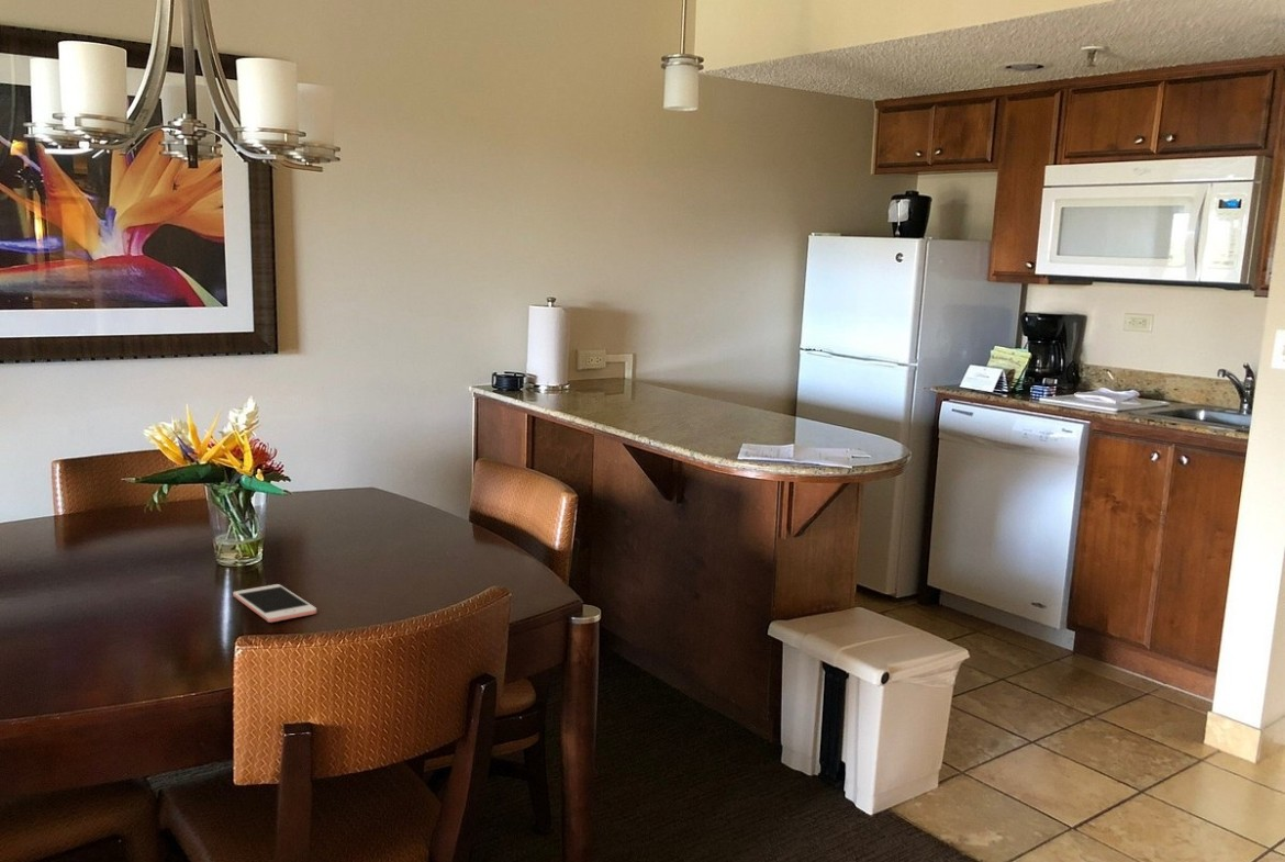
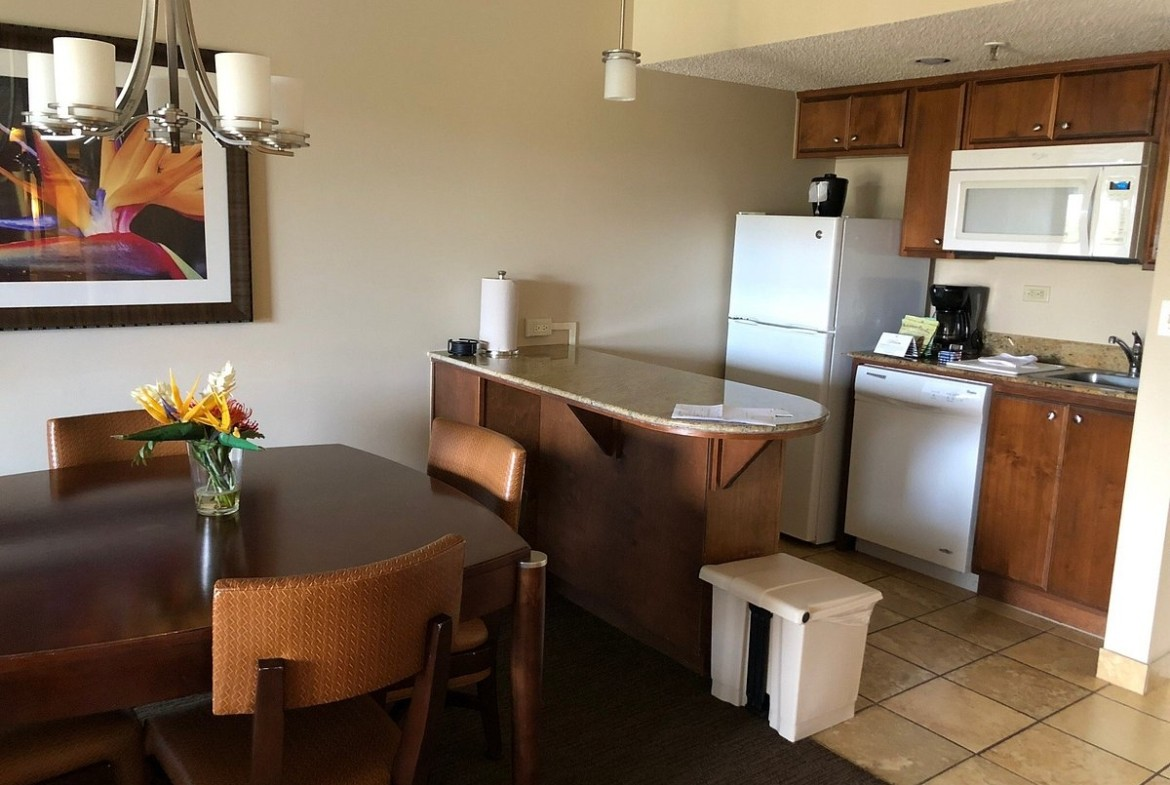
- cell phone [232,583,317,624]
